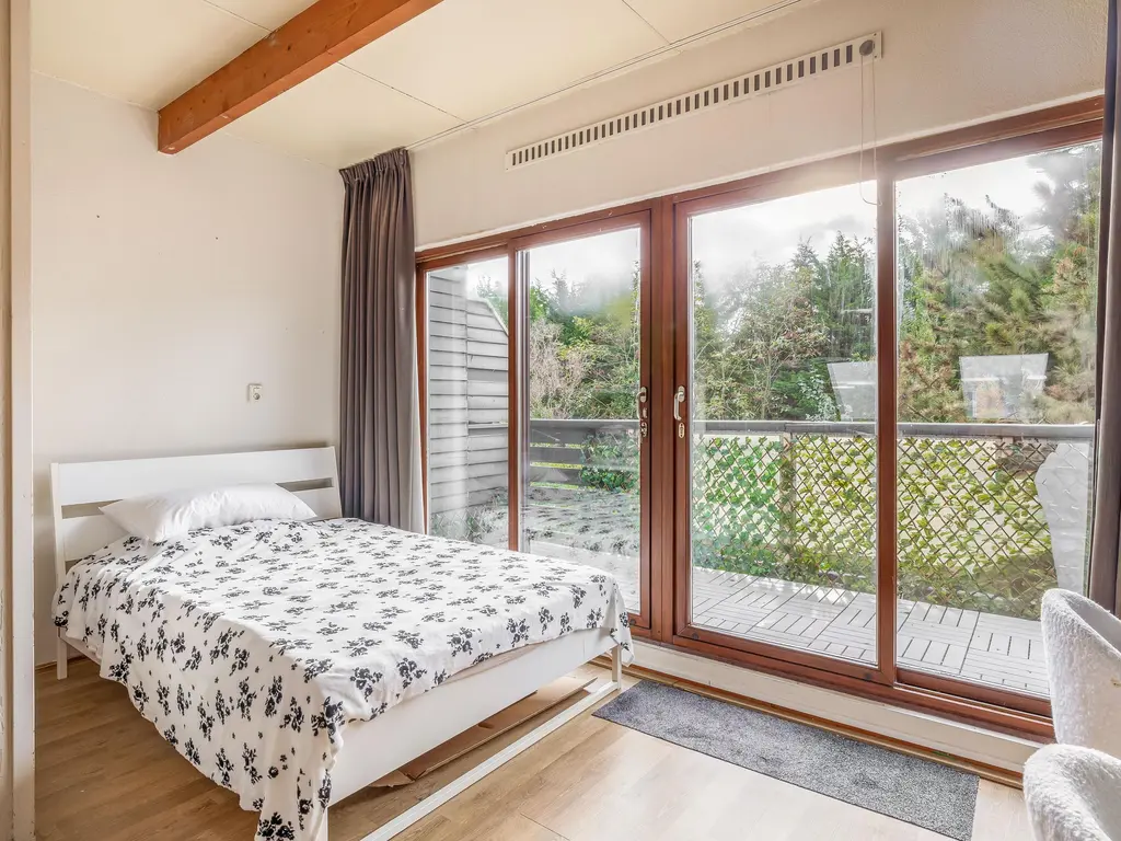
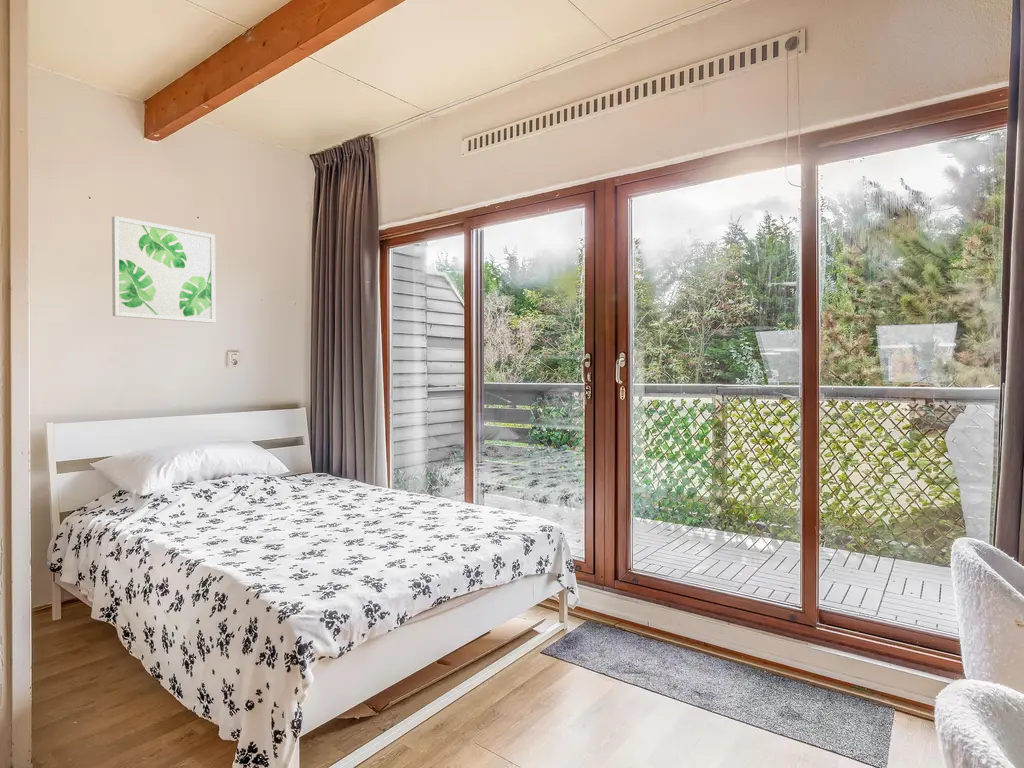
+ wall art [111,215,216,324]
